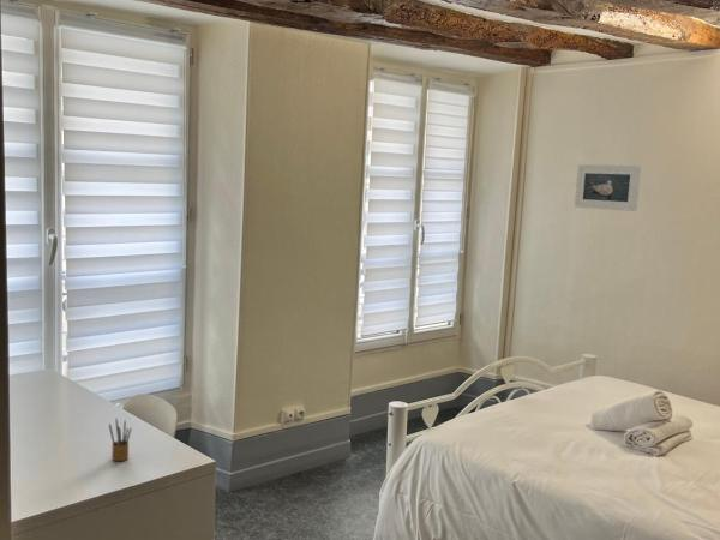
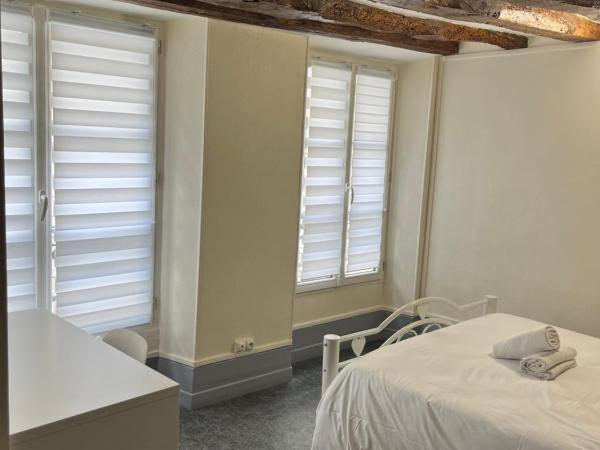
- pencil box [108,418,132,462]
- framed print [574,163,642,212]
